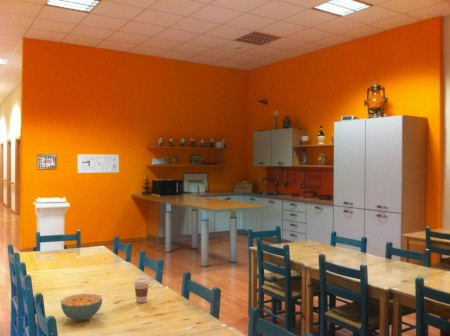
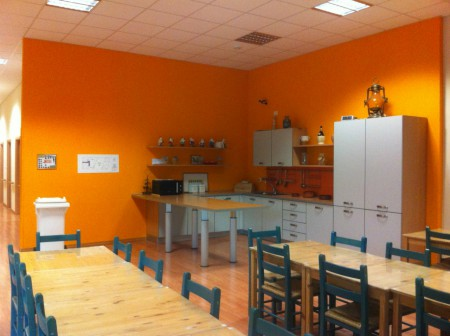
- cereal bowl [60,293,103,322]
- coffee cup [133,277,151,304]
